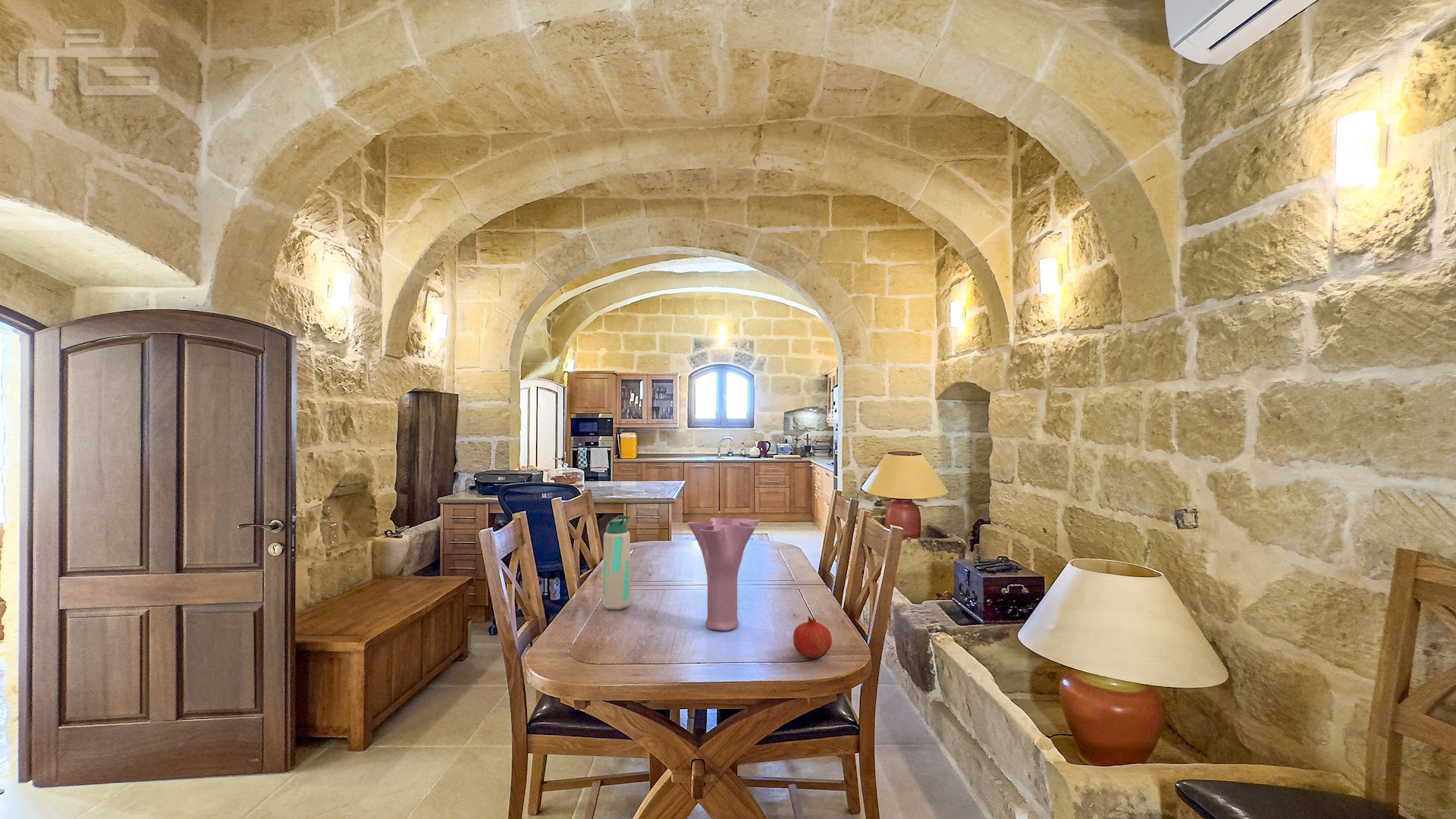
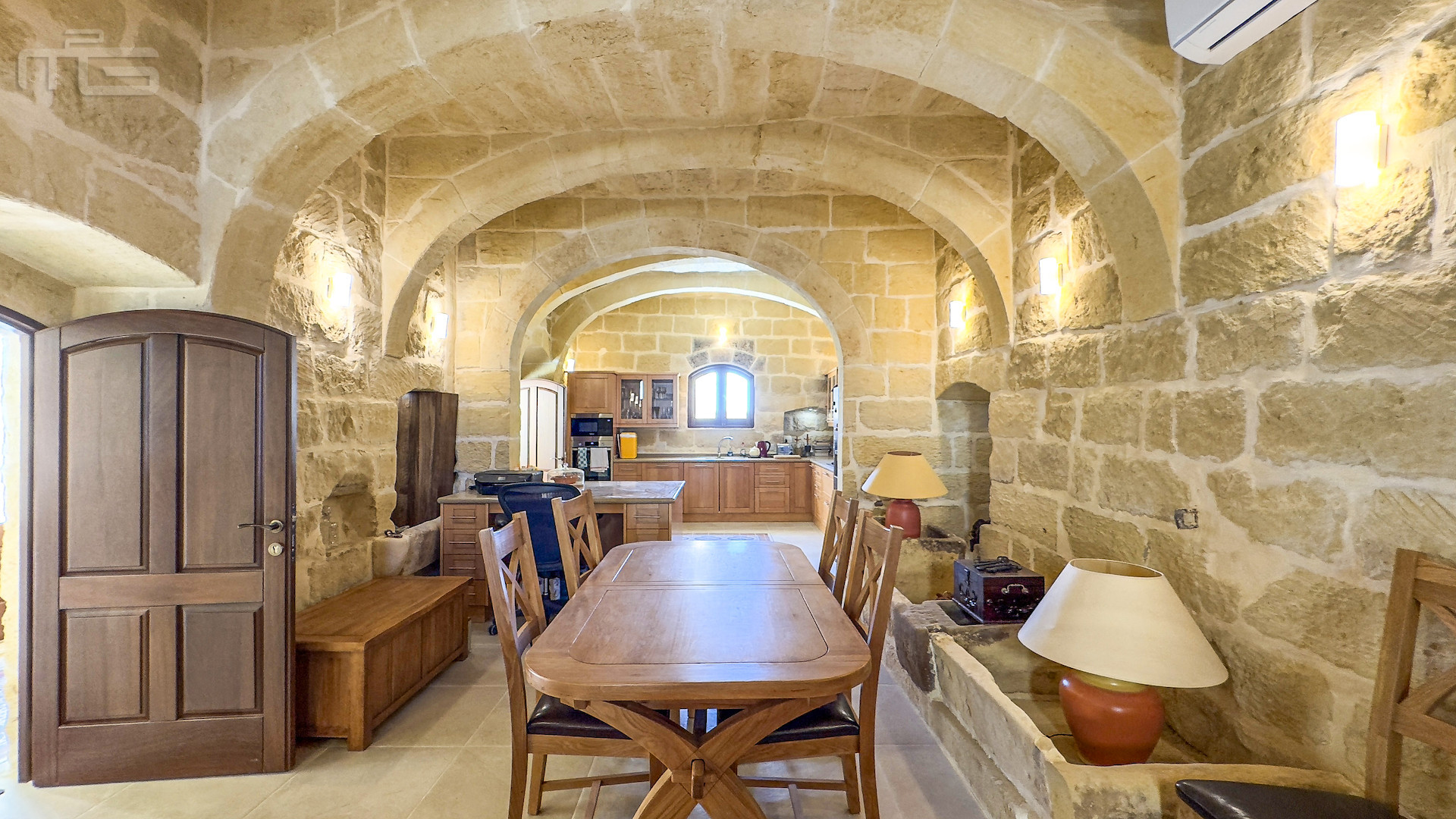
- vase [686,516,761,632]
- water bottle [602,515,632,610]
- fruit [792,616,833,658]
